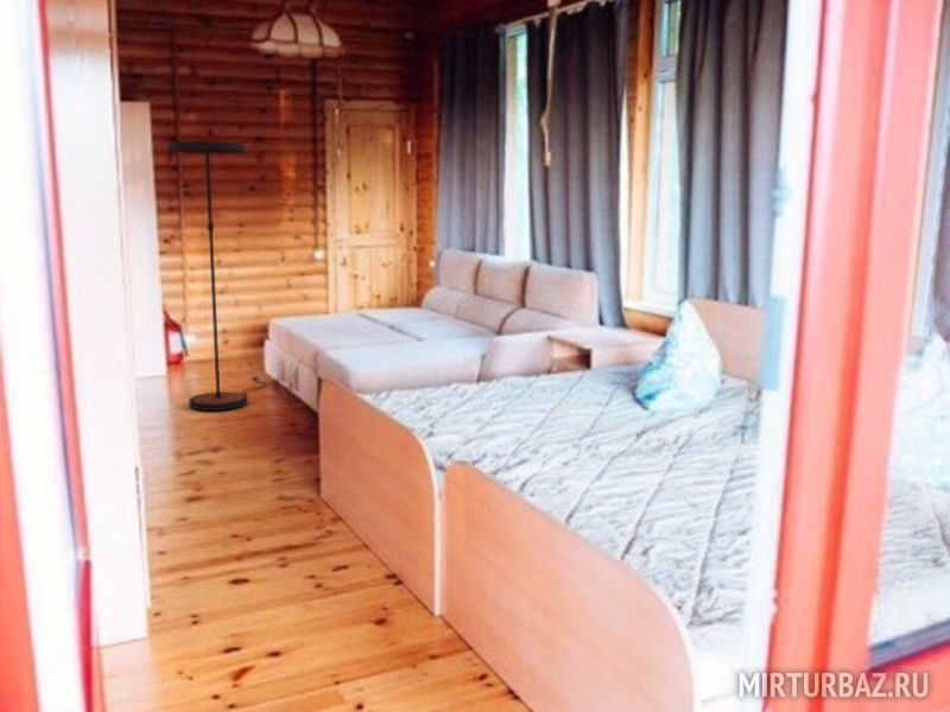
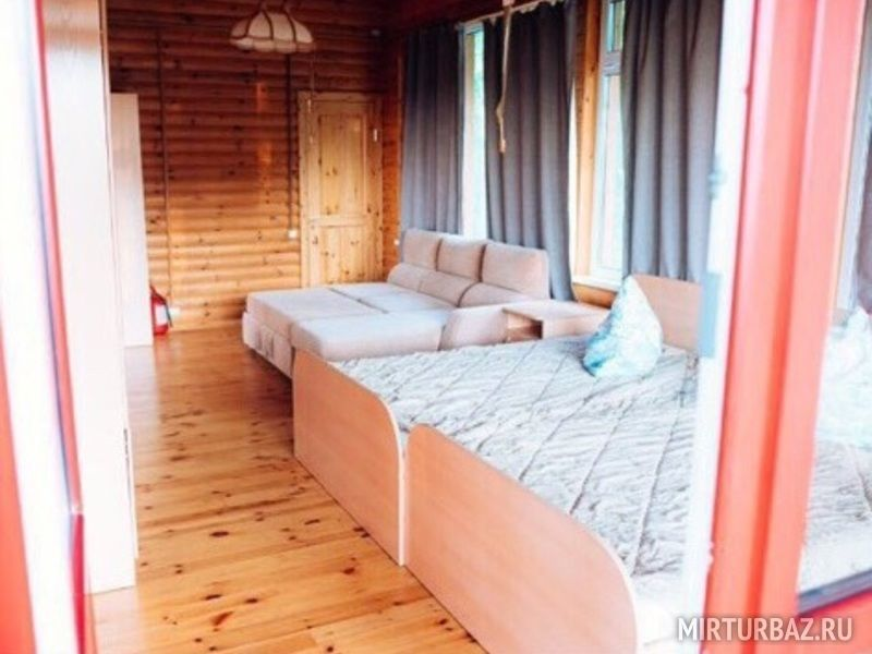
- floor lamp [165,140,268,412]
